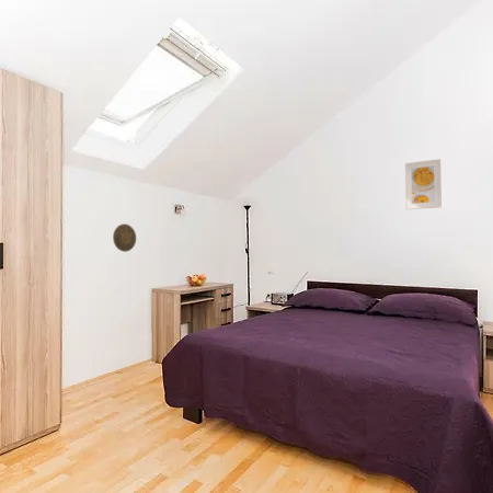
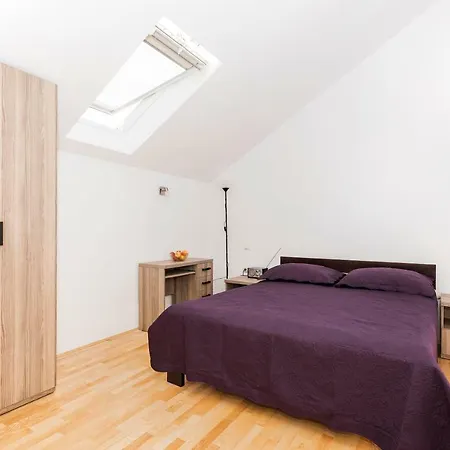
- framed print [404,158,443,210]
- decorative plate [112,222,137,253]
